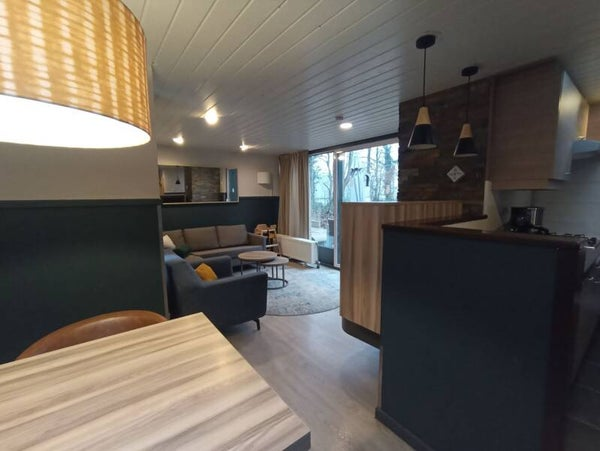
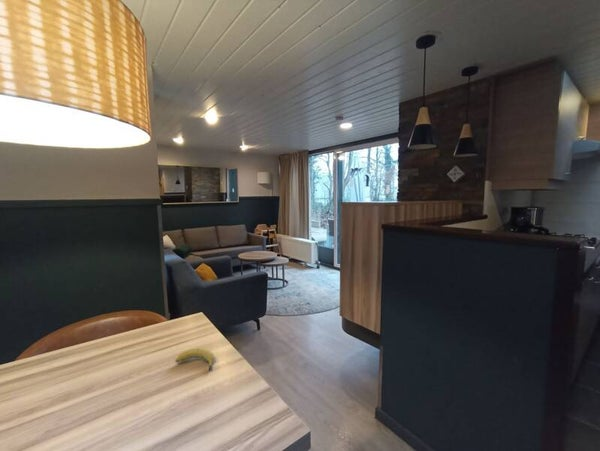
+ fruit [174,347,215,371]
